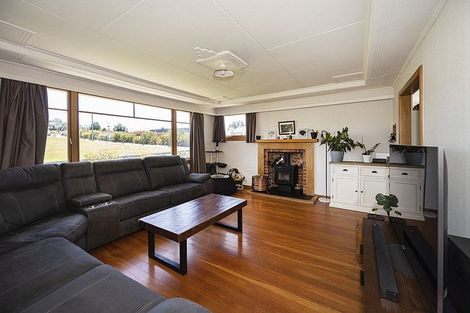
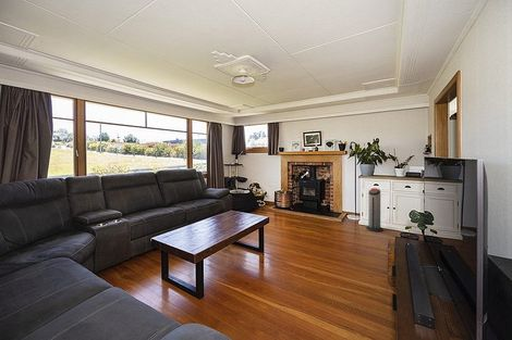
+ air purifier [365,187,385,232]
